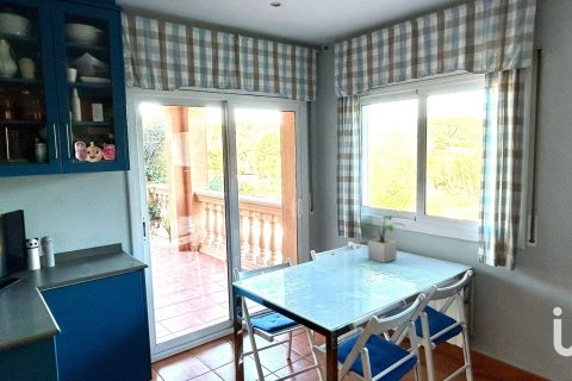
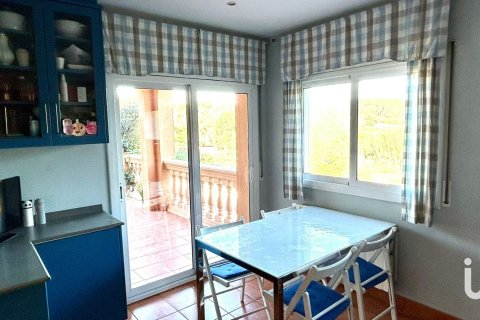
- potted plant [356,214,404,264]
